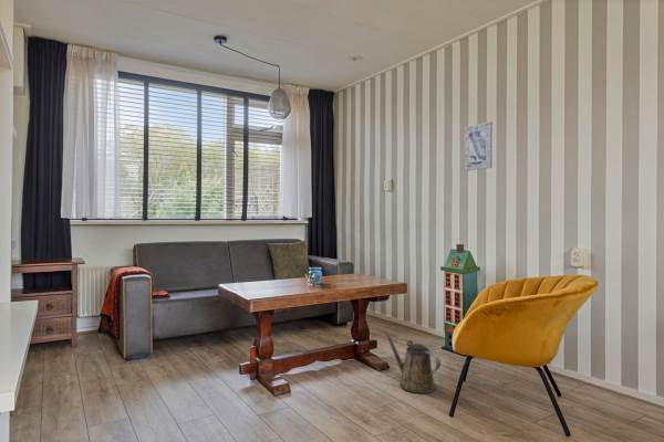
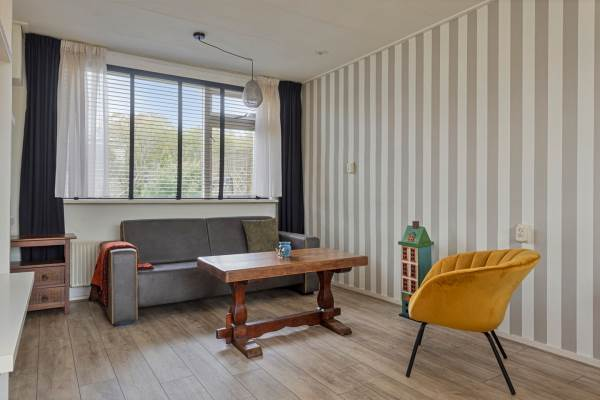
- wall art [464,120,494,172]
- watering can [382,328,442,394]
